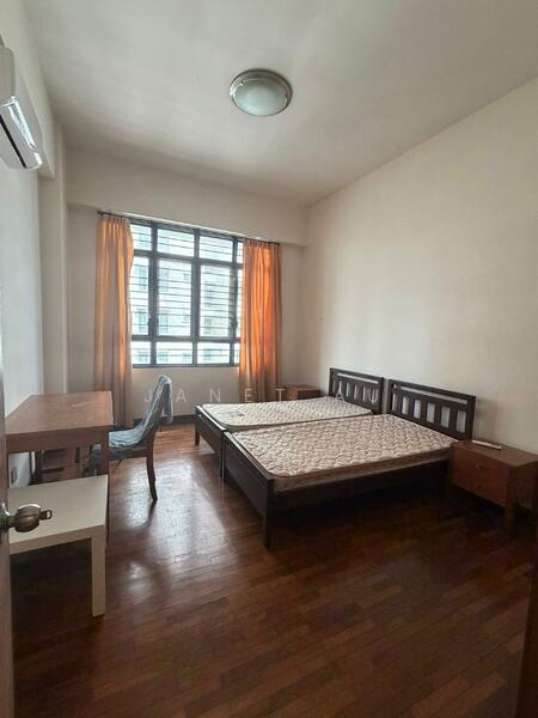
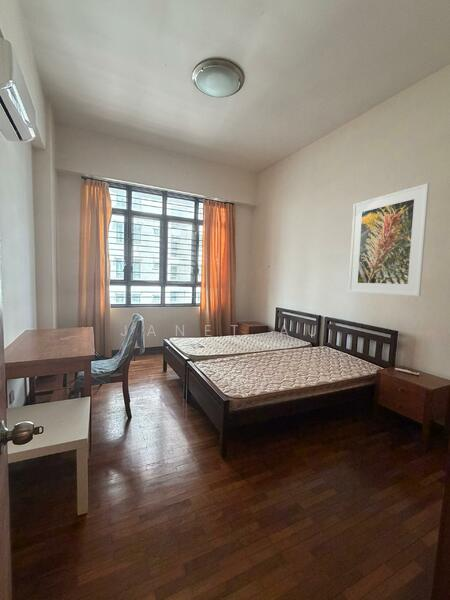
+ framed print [348,182,430,297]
